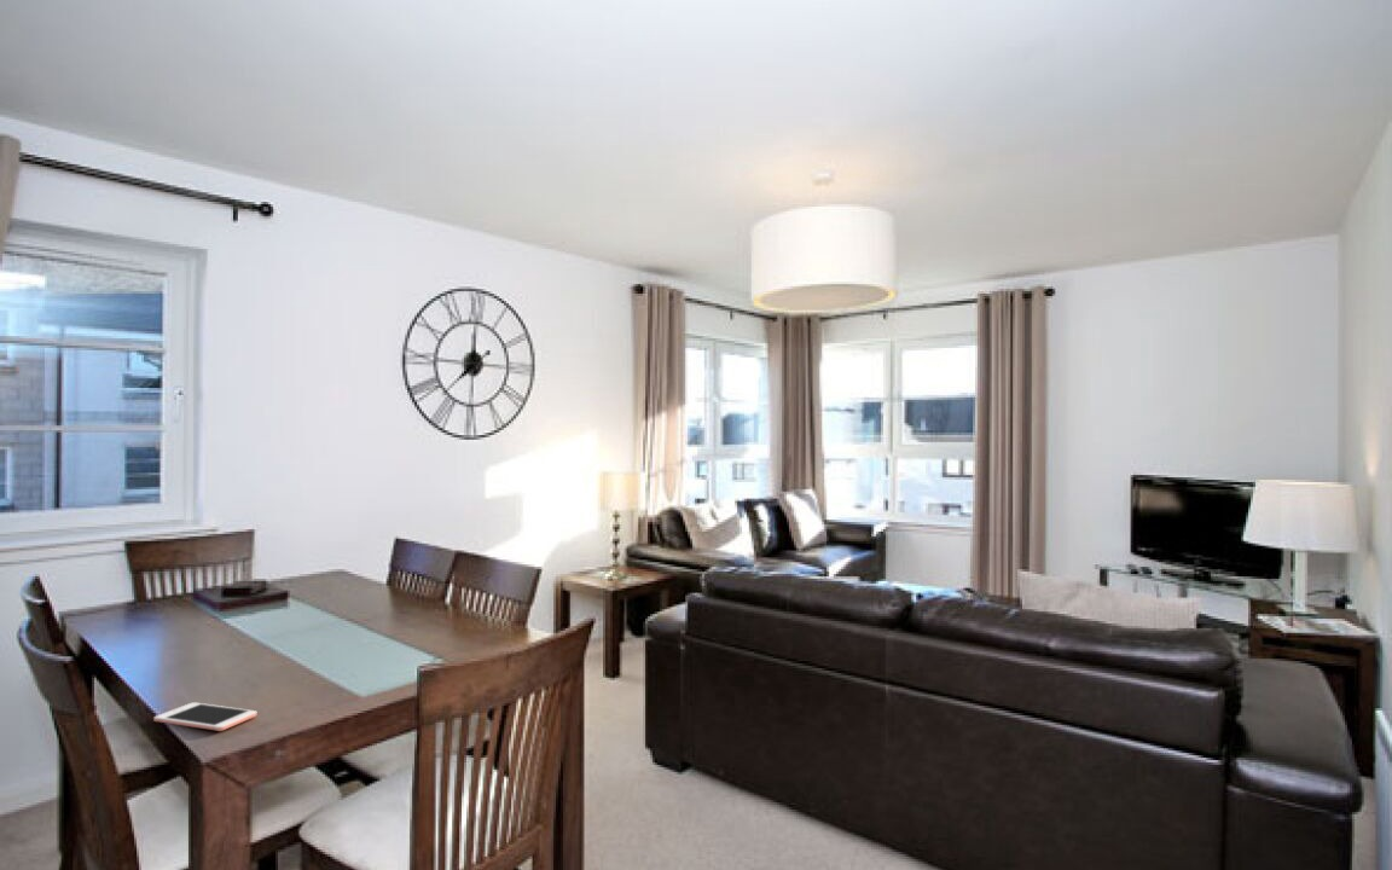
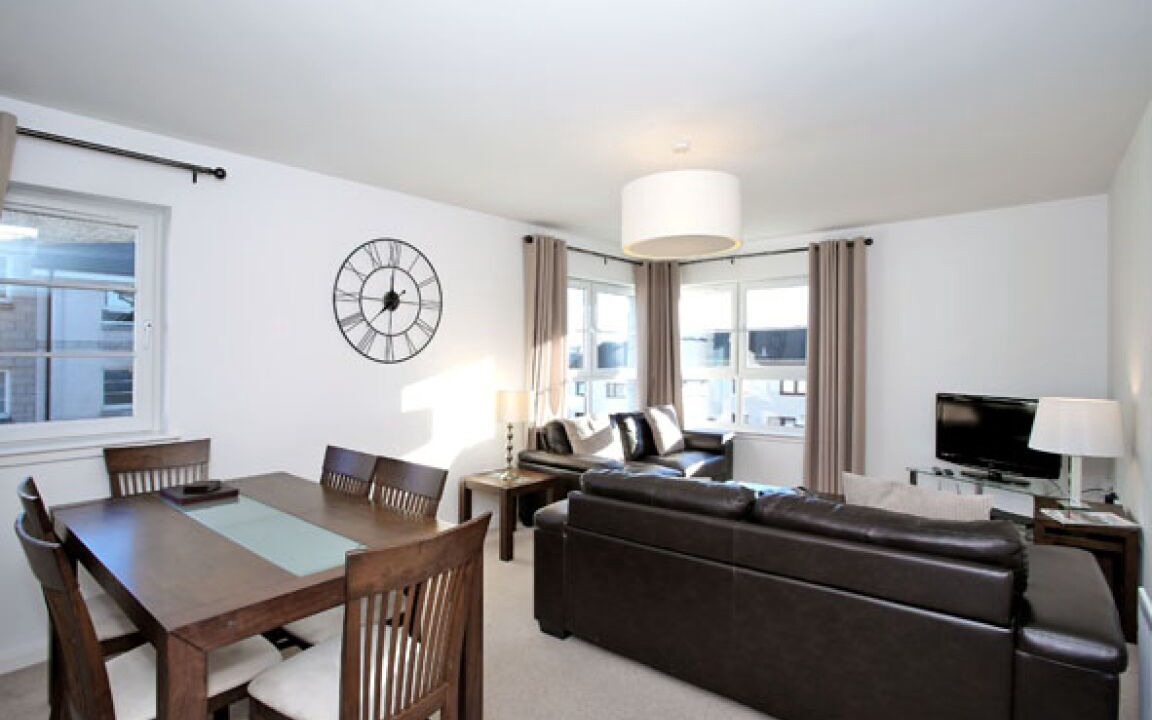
- cell phone [152,701,257,732]
